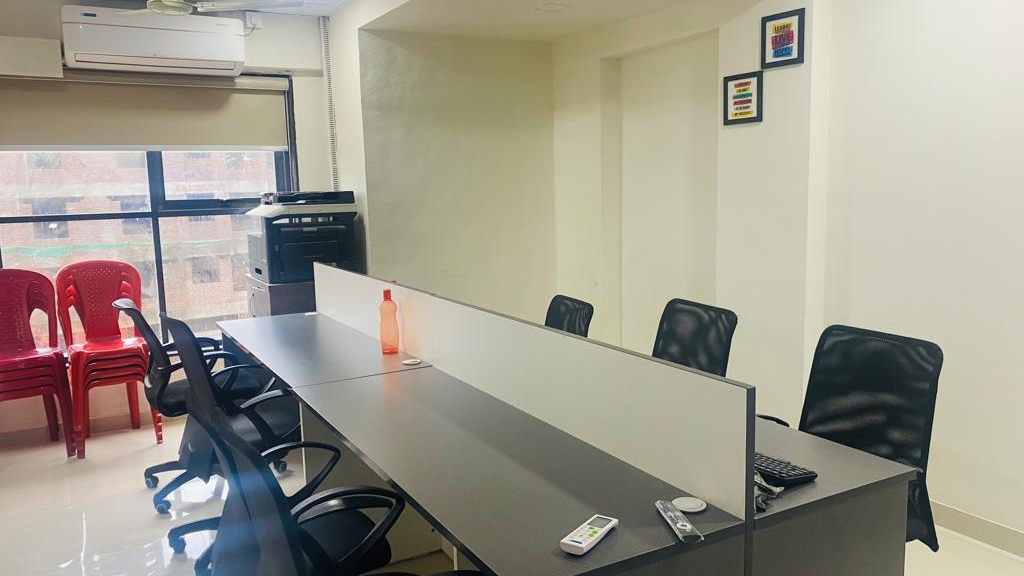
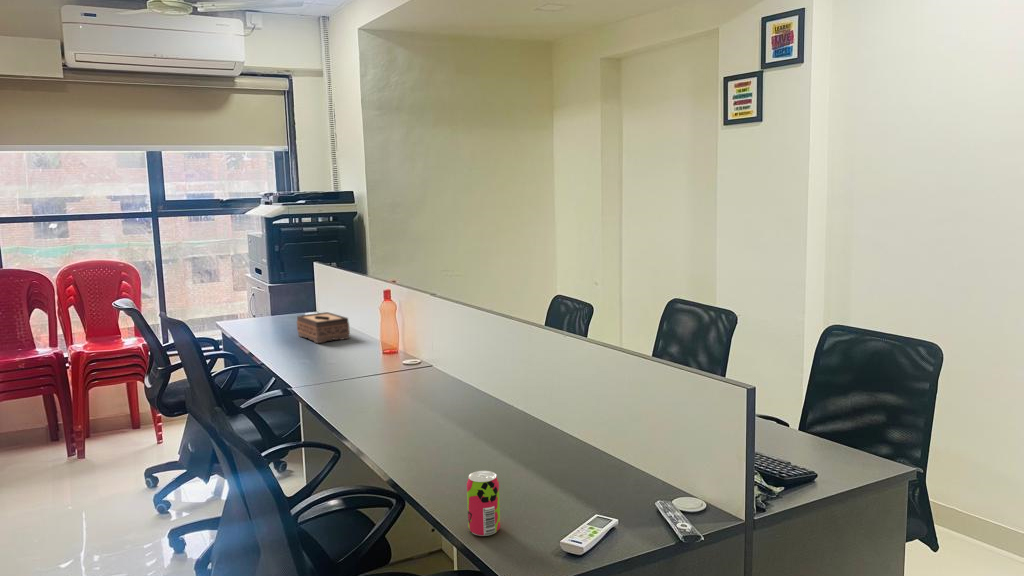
+ tissue box [296,311,351,344]
+ beverage can [466,470,501,537]
